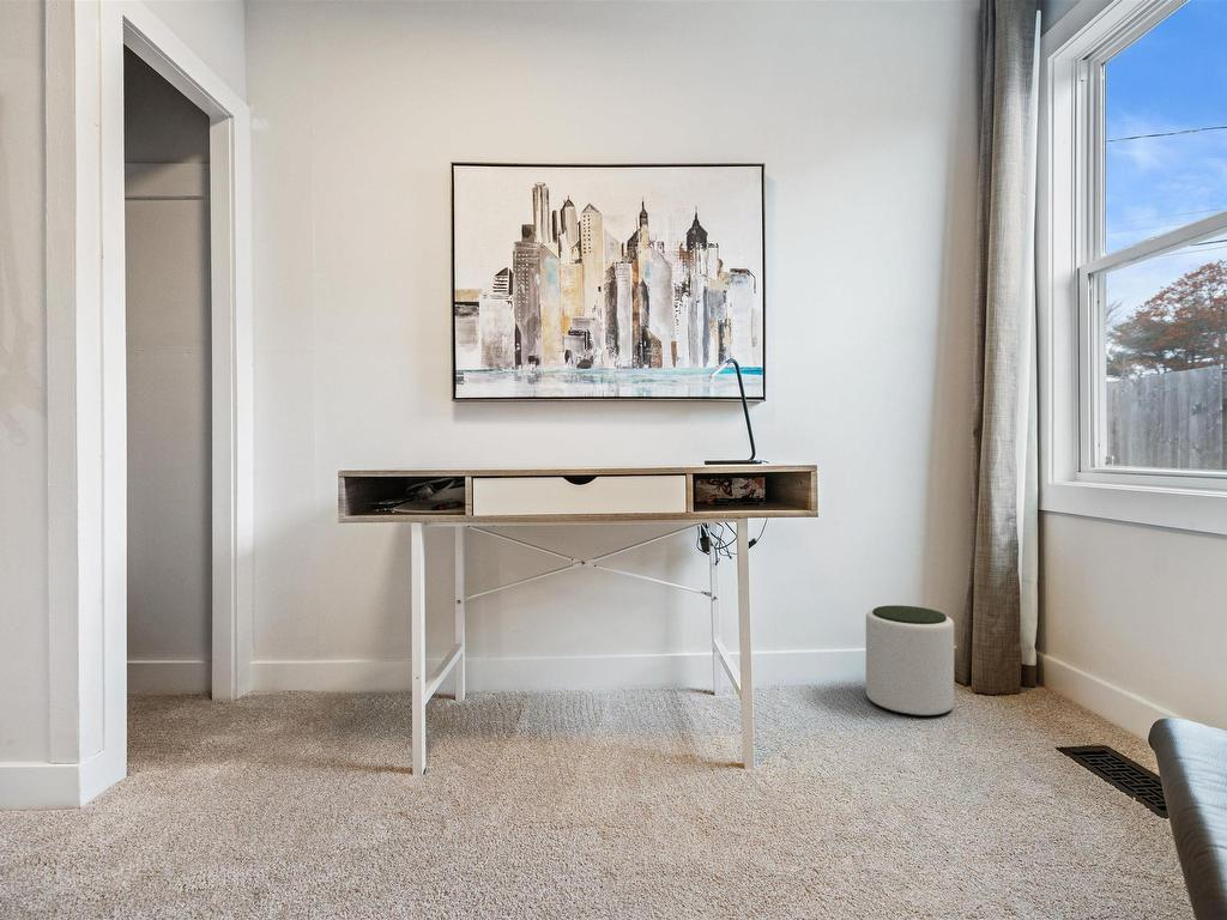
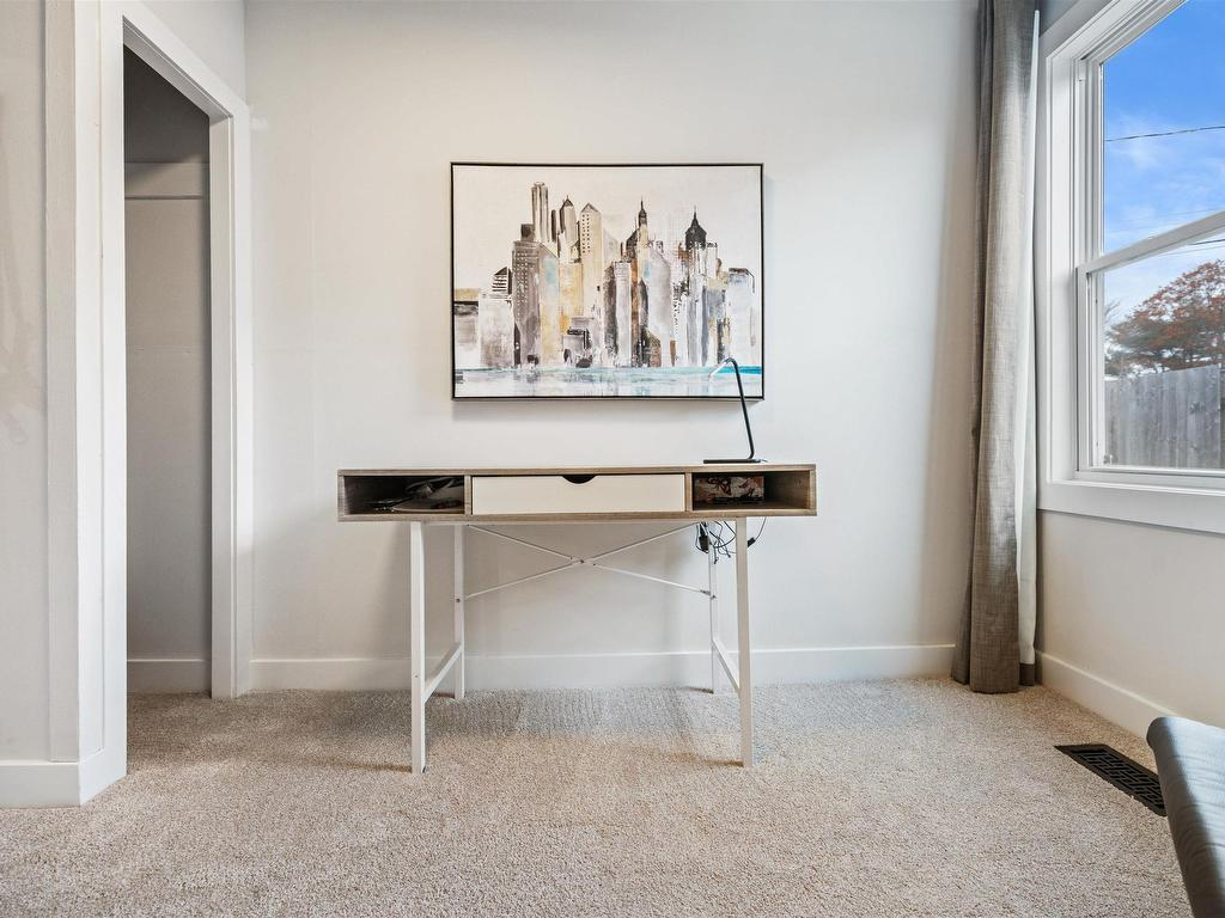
- plant pot [865,604,955,718]
